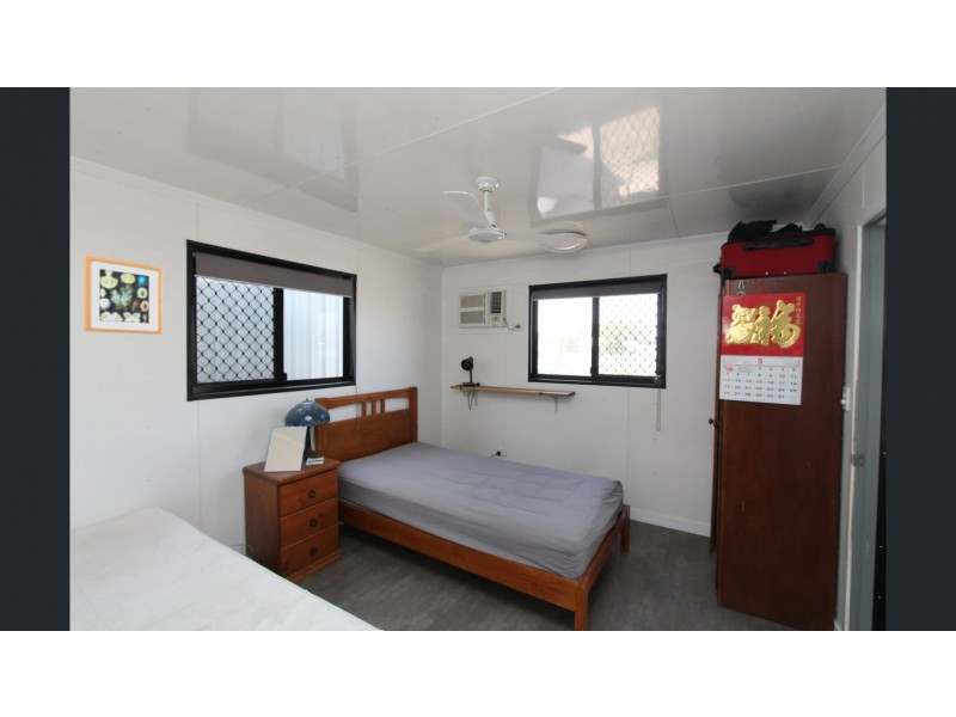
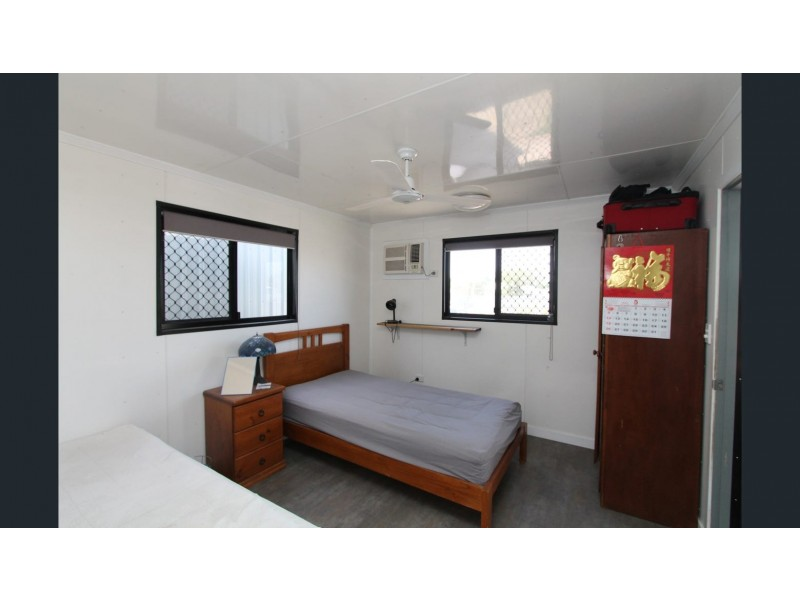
- wall art [82,253,164,336]
